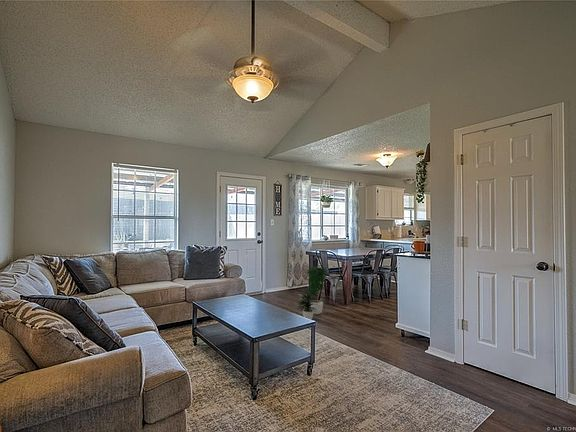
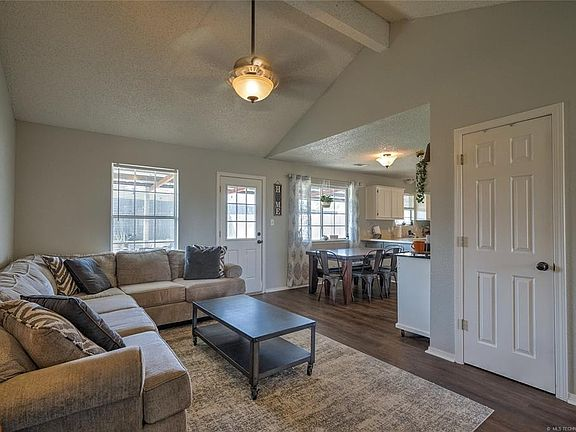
- potted plant [295,262,329,320]
